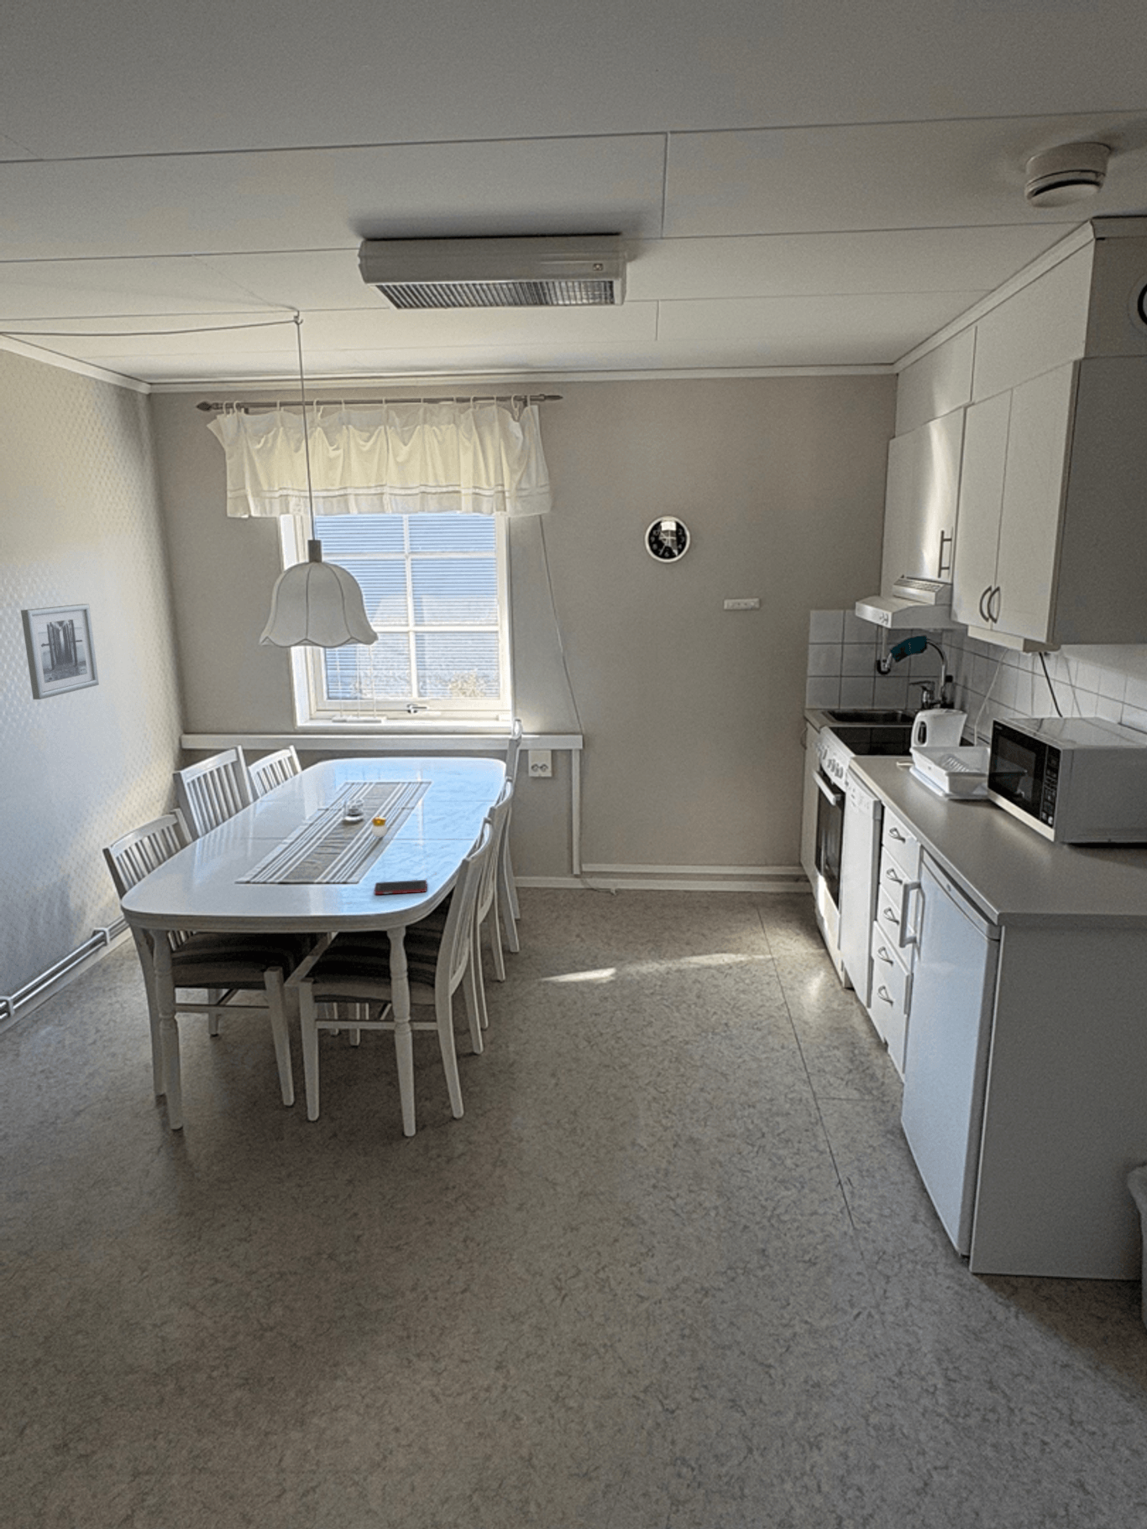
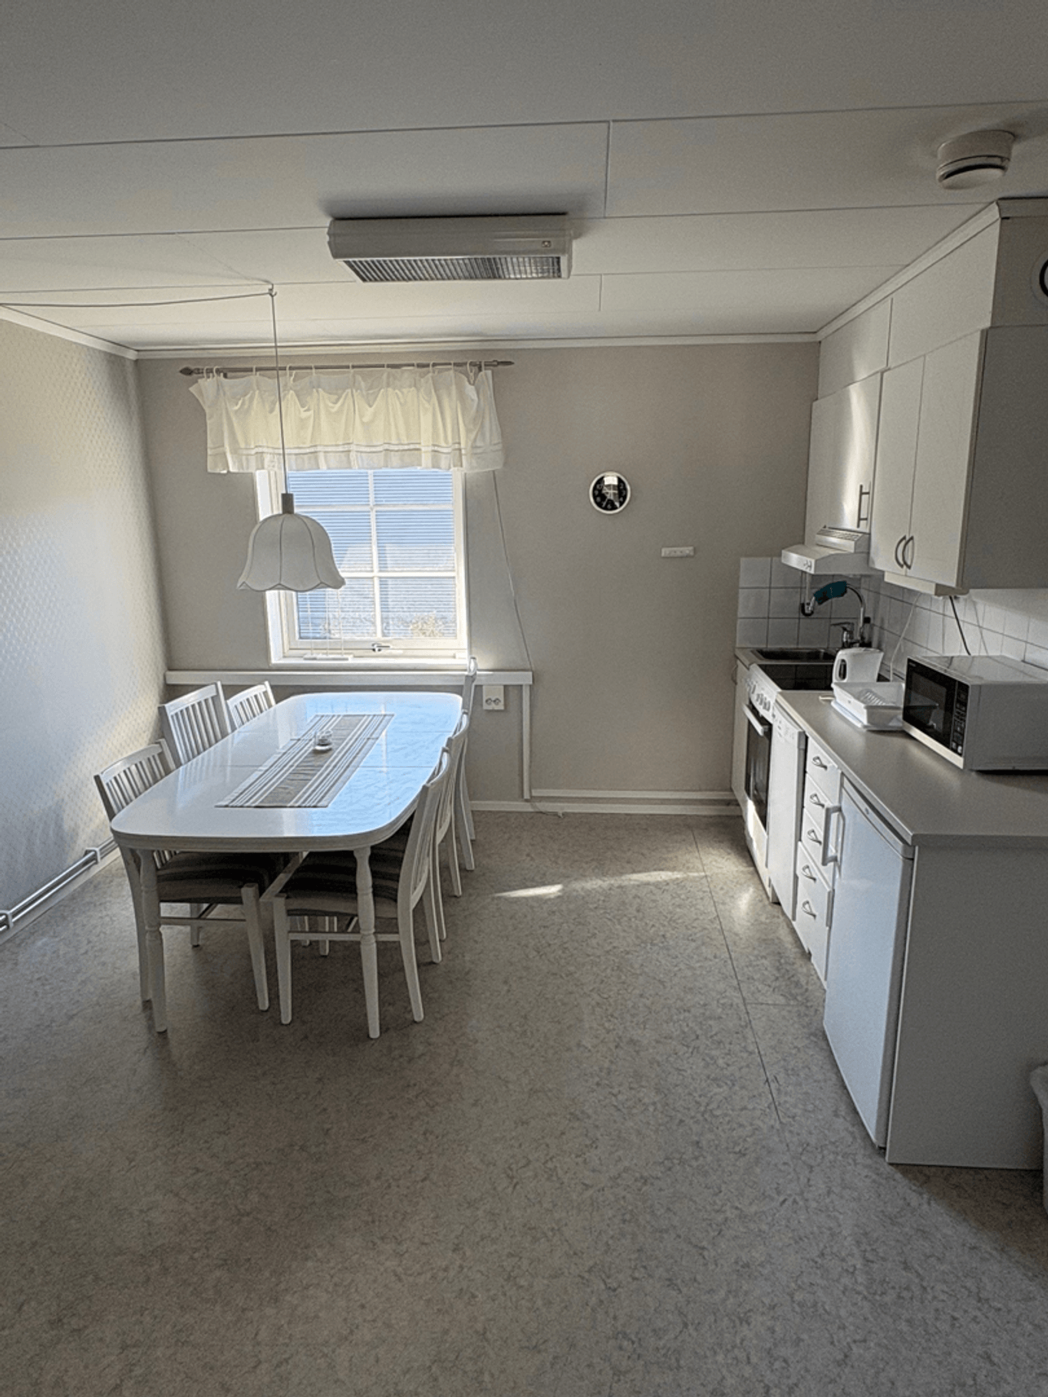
- wall art [20,602,100,700]
- cell phone [373,880,428,895]
- candle [370,813,389,837]
